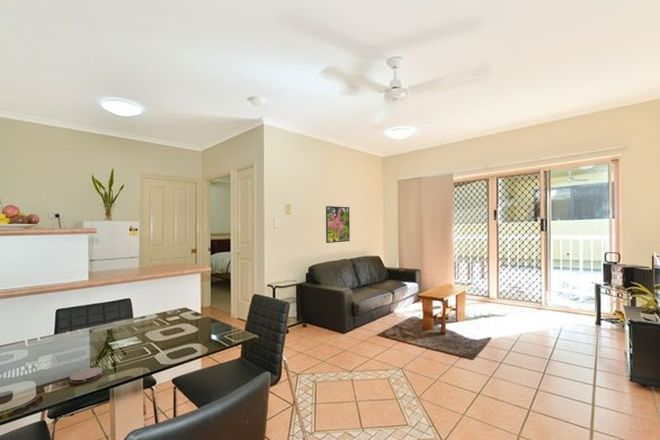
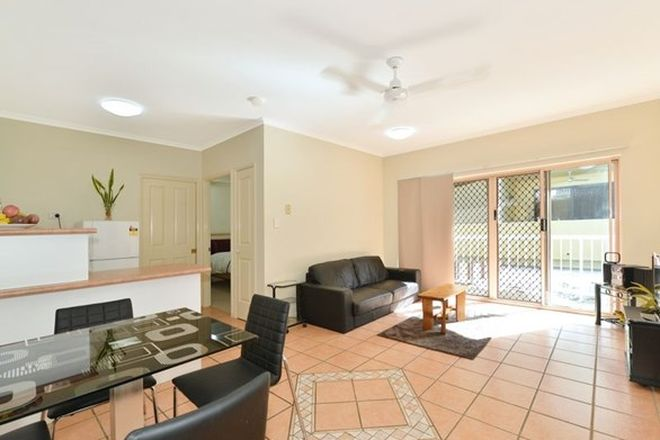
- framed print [325,205,351,244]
- coaster [69,366,103,385]
